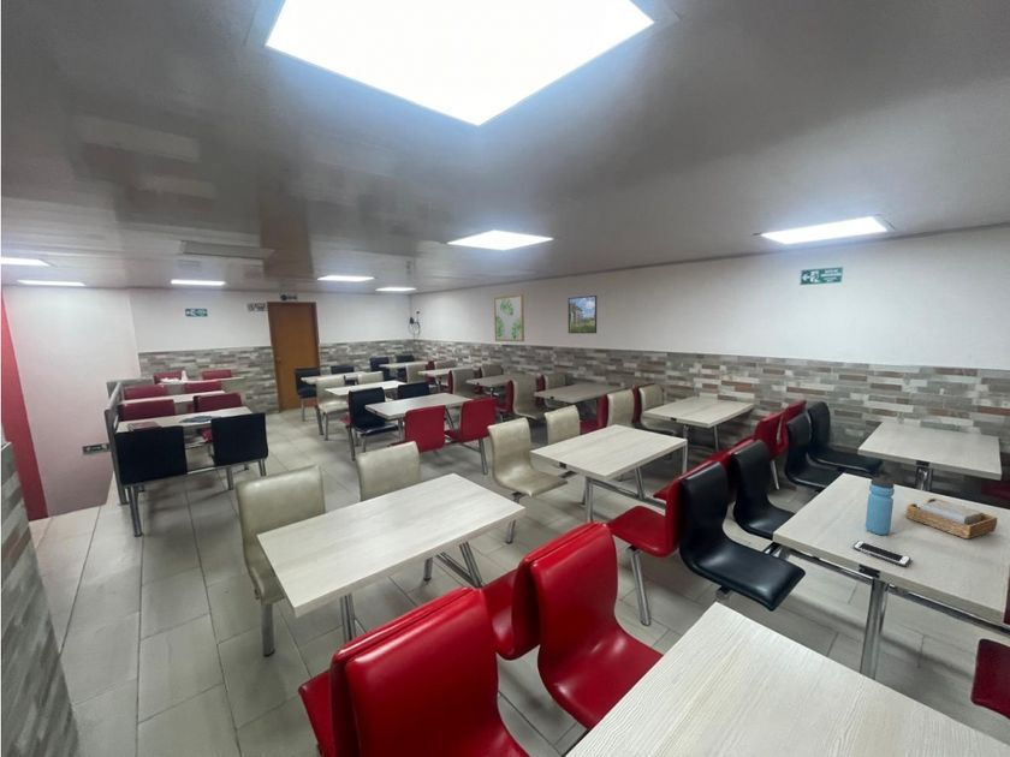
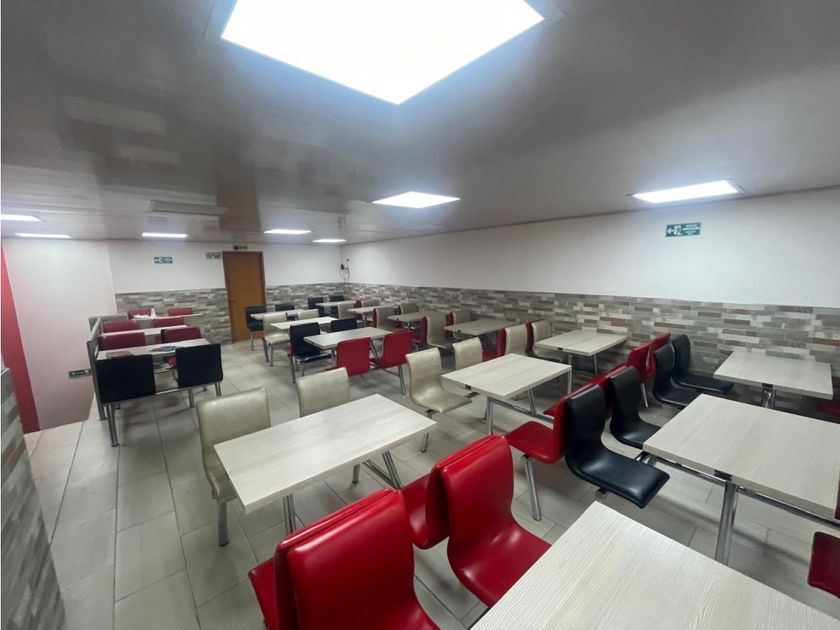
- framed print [568,294,598,334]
- cell phone [851,540,911,567]
- napkin holder [904,497,999,541]
- wall art [493,293,525,342]
- water bottle [865,475,896,536]
